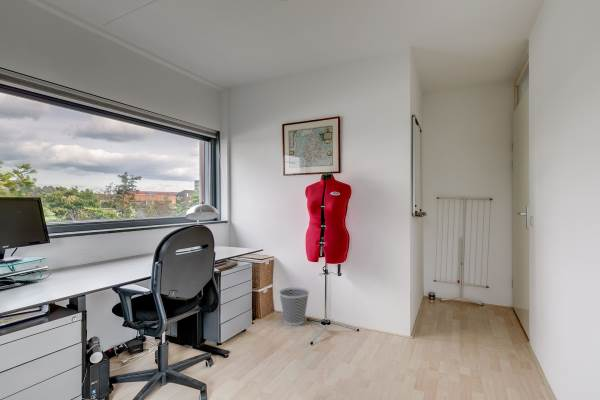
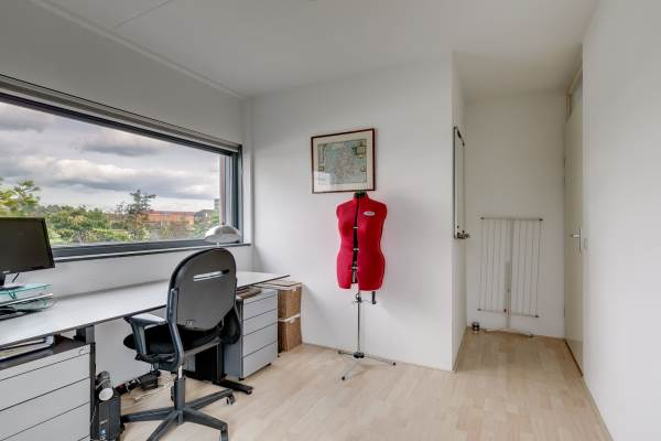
- wastebasket [278,286,310,326]
